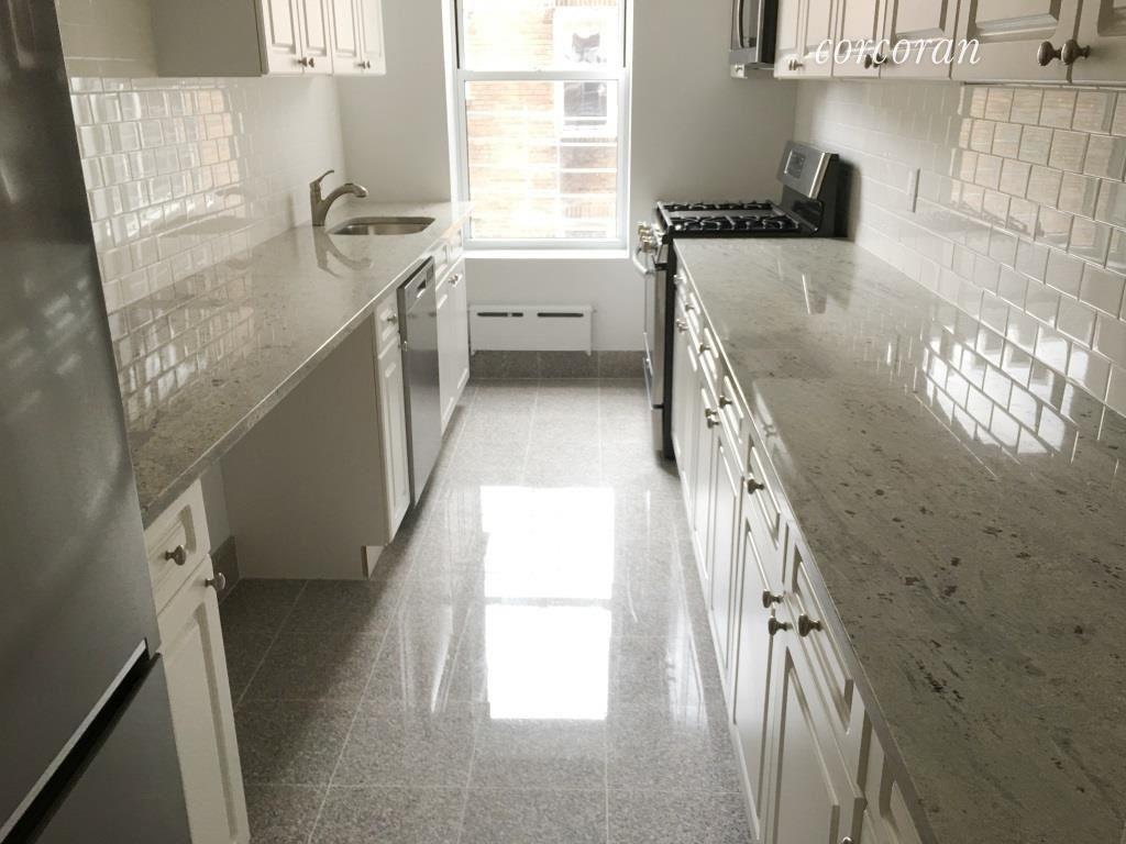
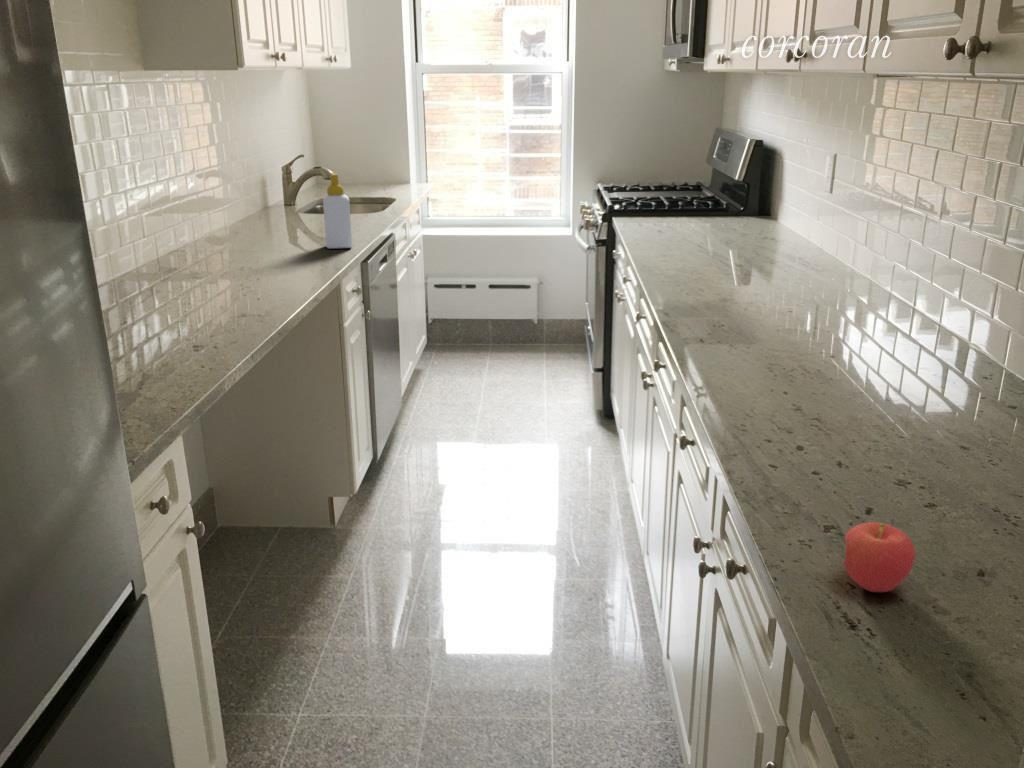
+ apple [843,521,916,593]
+ soap bottle [322,173,353,250]
